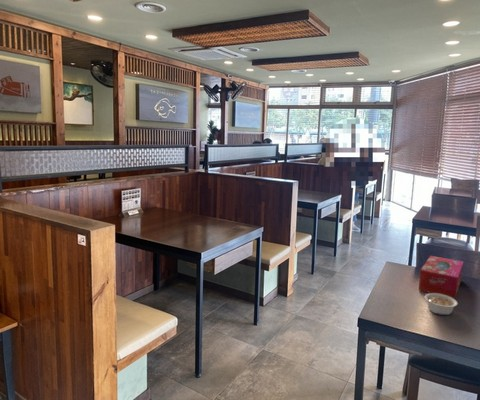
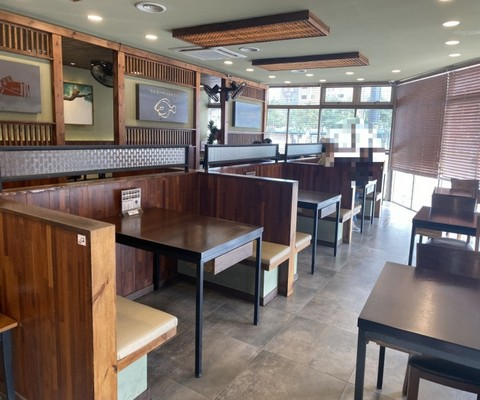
- legume [424,293,459,316]
- tissue box [418,255,464,299]
